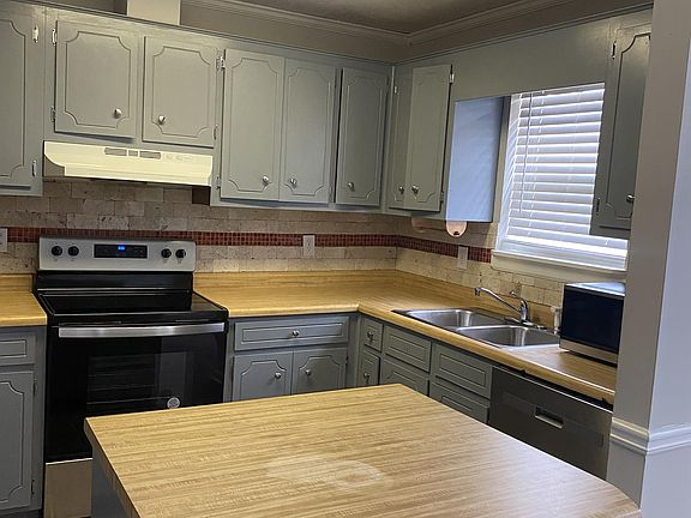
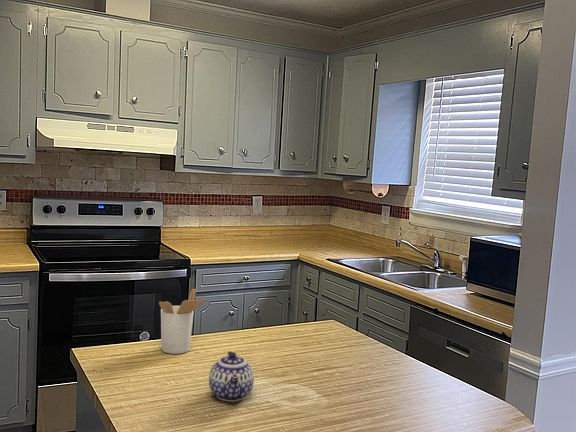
+ utensil holder [158,288,207,355]
+ teapot [208,350,255,403]
